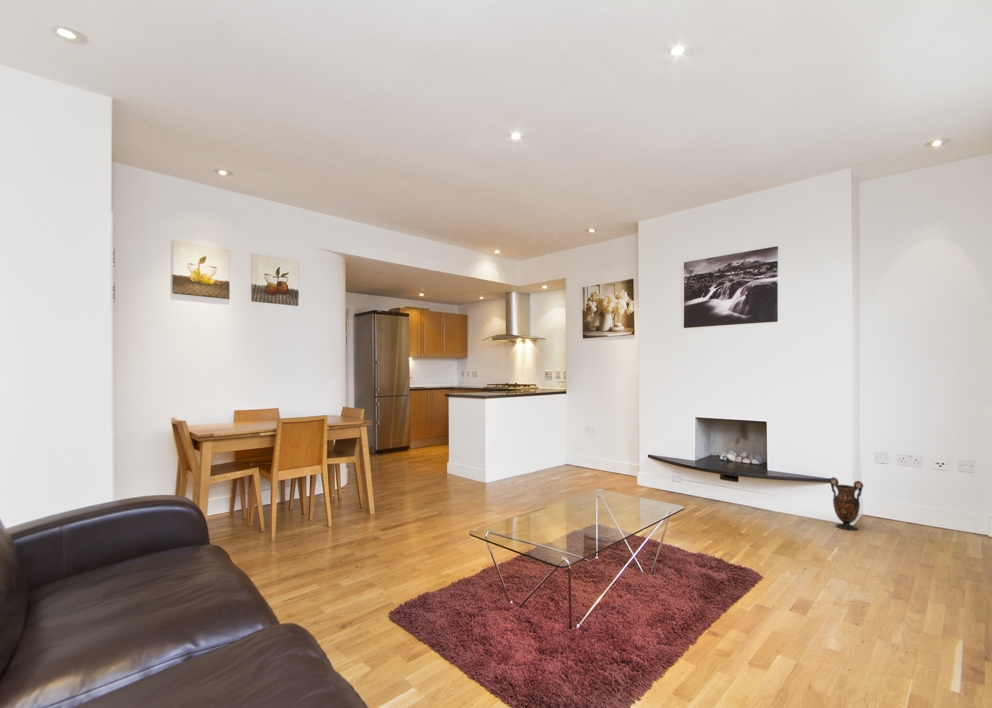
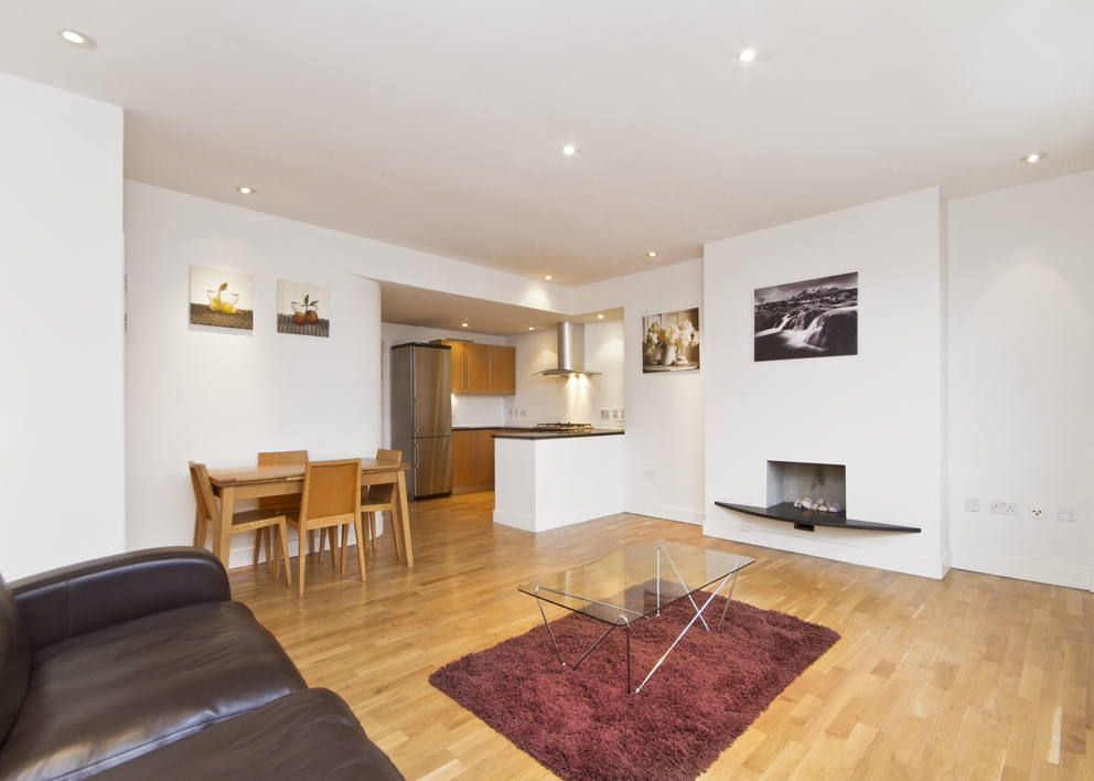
- vase [828,476,864,532]
